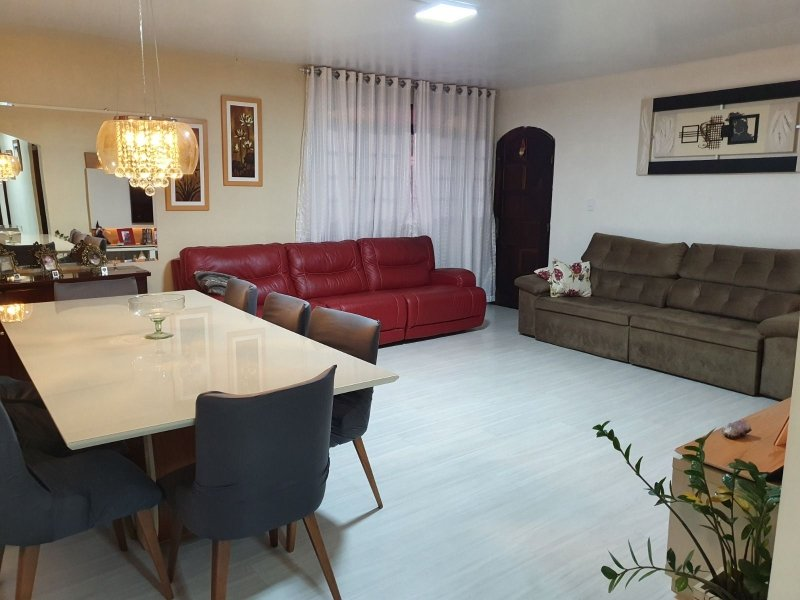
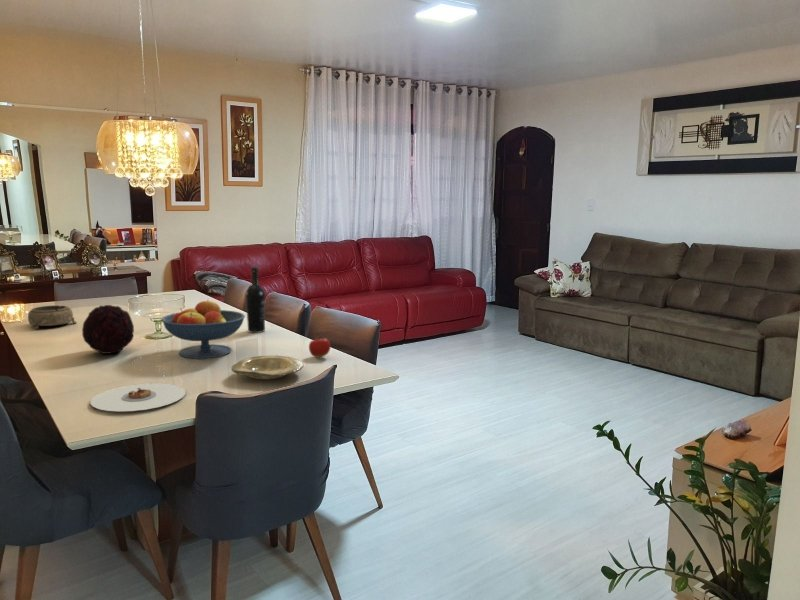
+ decorative orb [81,304,135,355]
+ fruit bowl [161,300,246,359]
+ fruit [308,335,331,358]
+ plate [230,355,305,381]
+ wine bottle [245,266,266,334]
+ decorative bowl [27,304,77,330]
+ plate [89,382,187,412]
